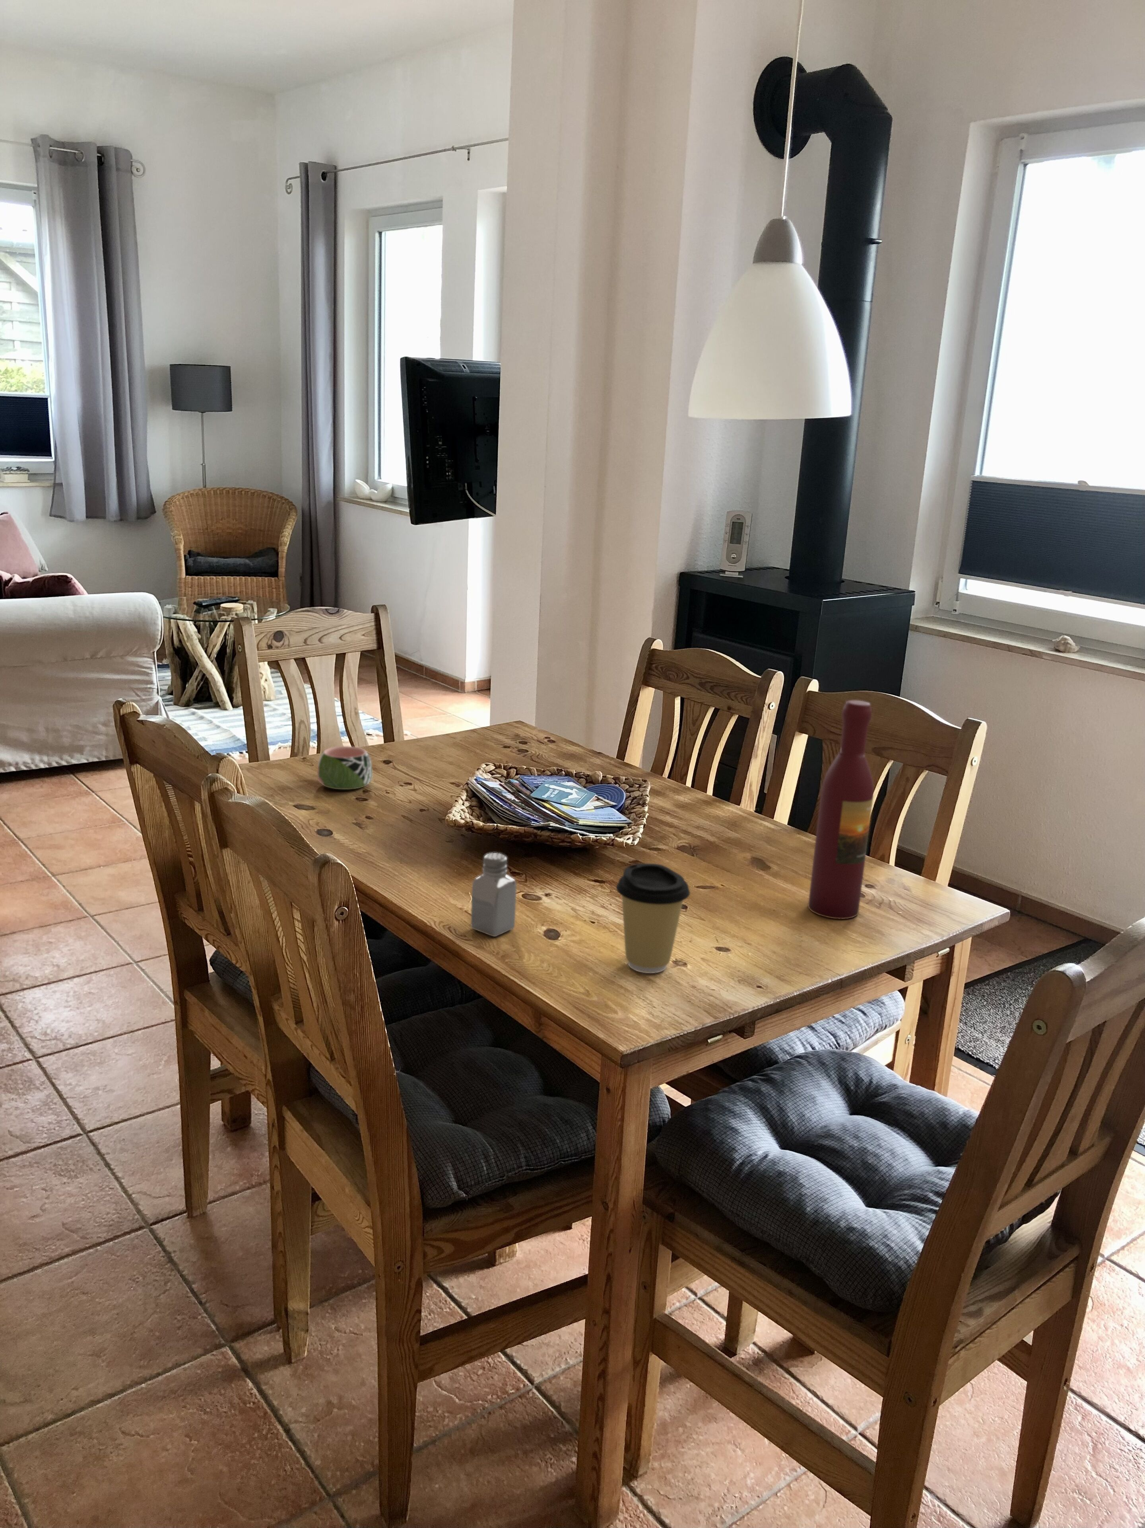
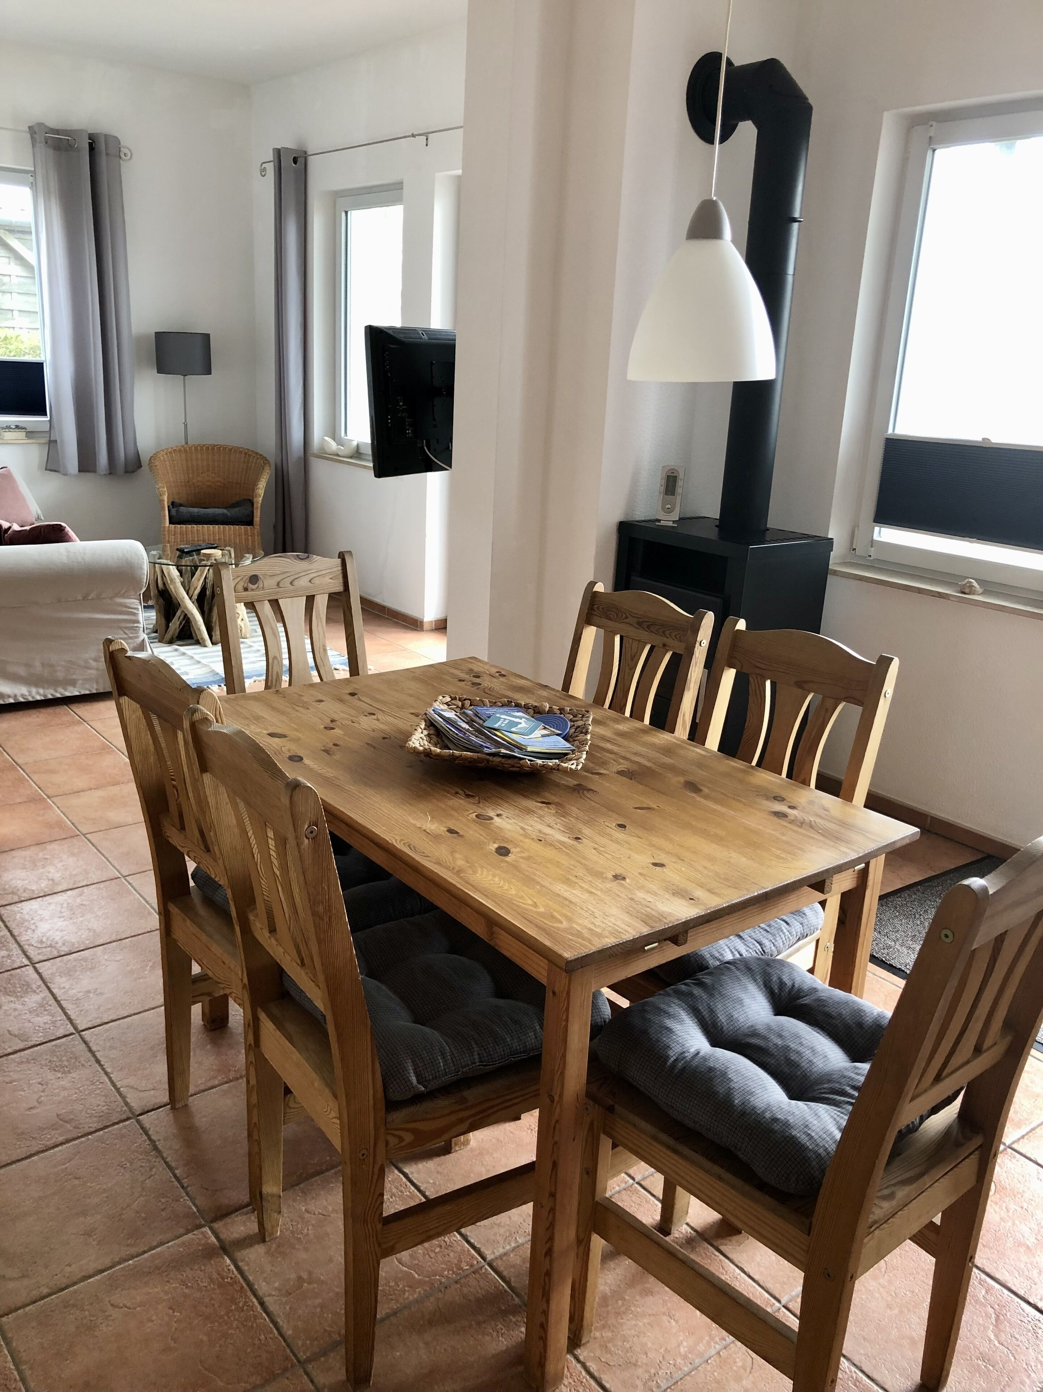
- mug [316,746,373,789]
- saltshaker [470,852,517,937]
- coffee cup [616,863,690,973]
- wine bottle [807,700,874,919]
